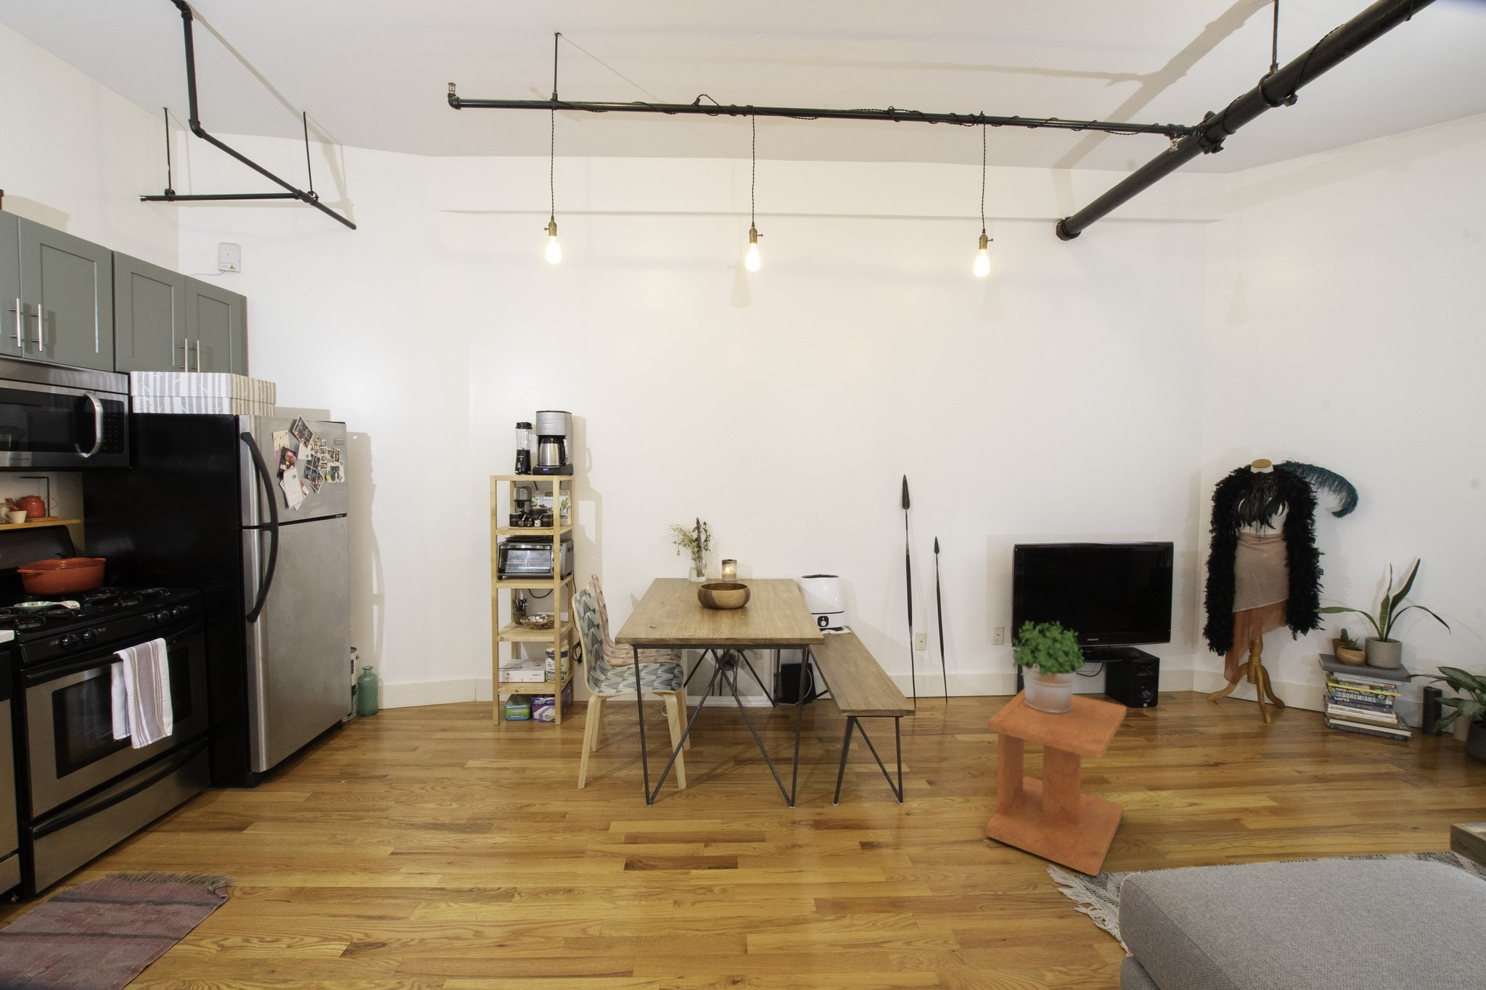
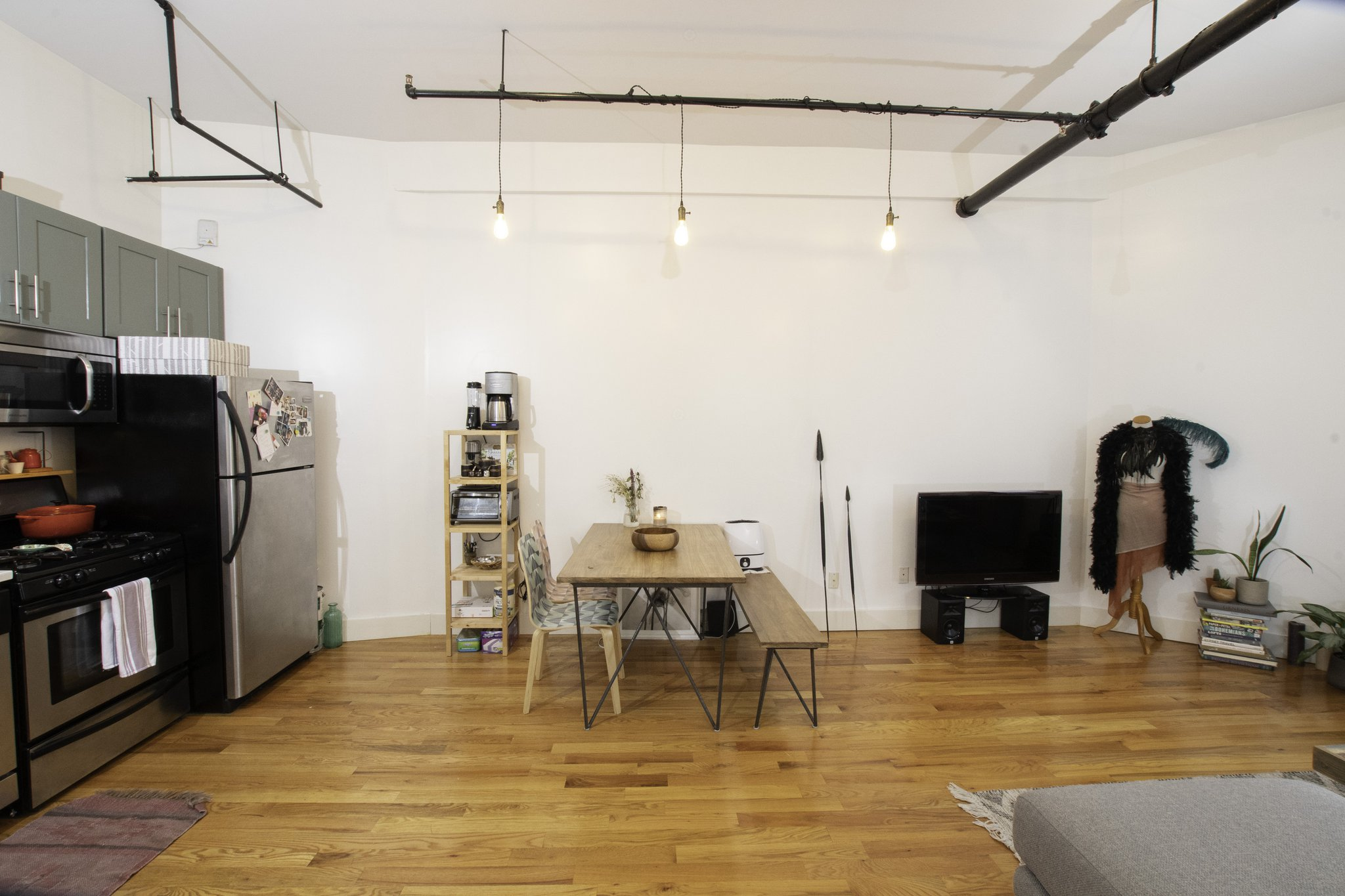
- side table [984,687,1128,876]
- potted plant [1011,620,1085,713]
